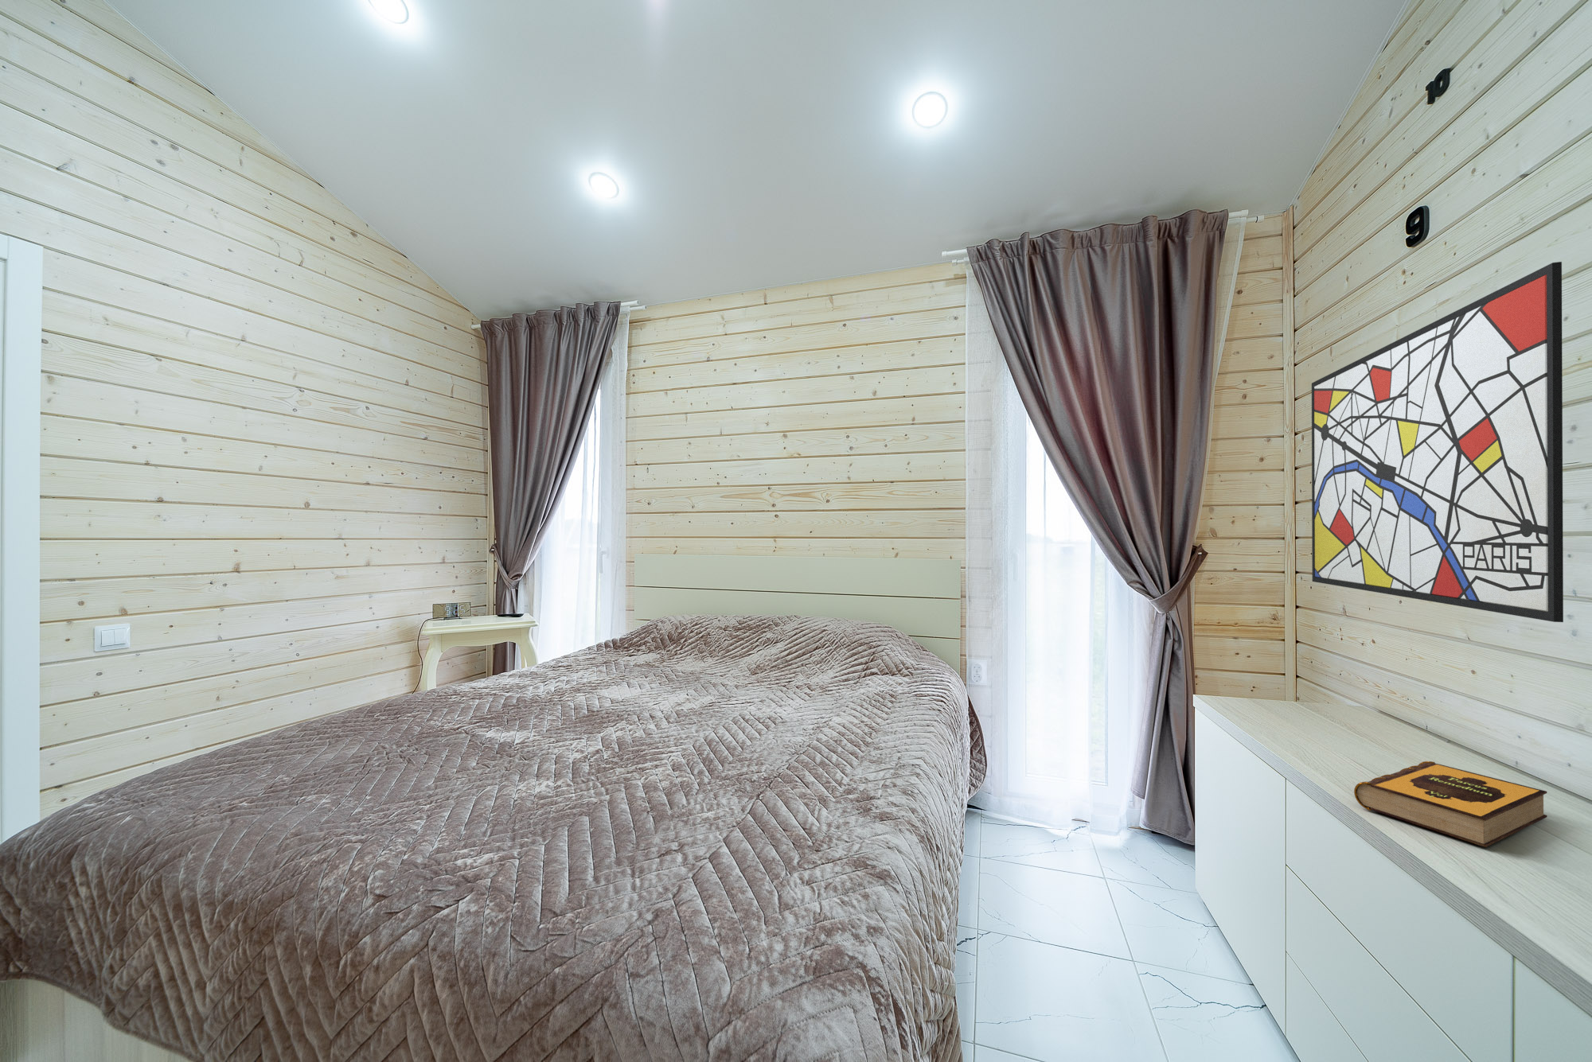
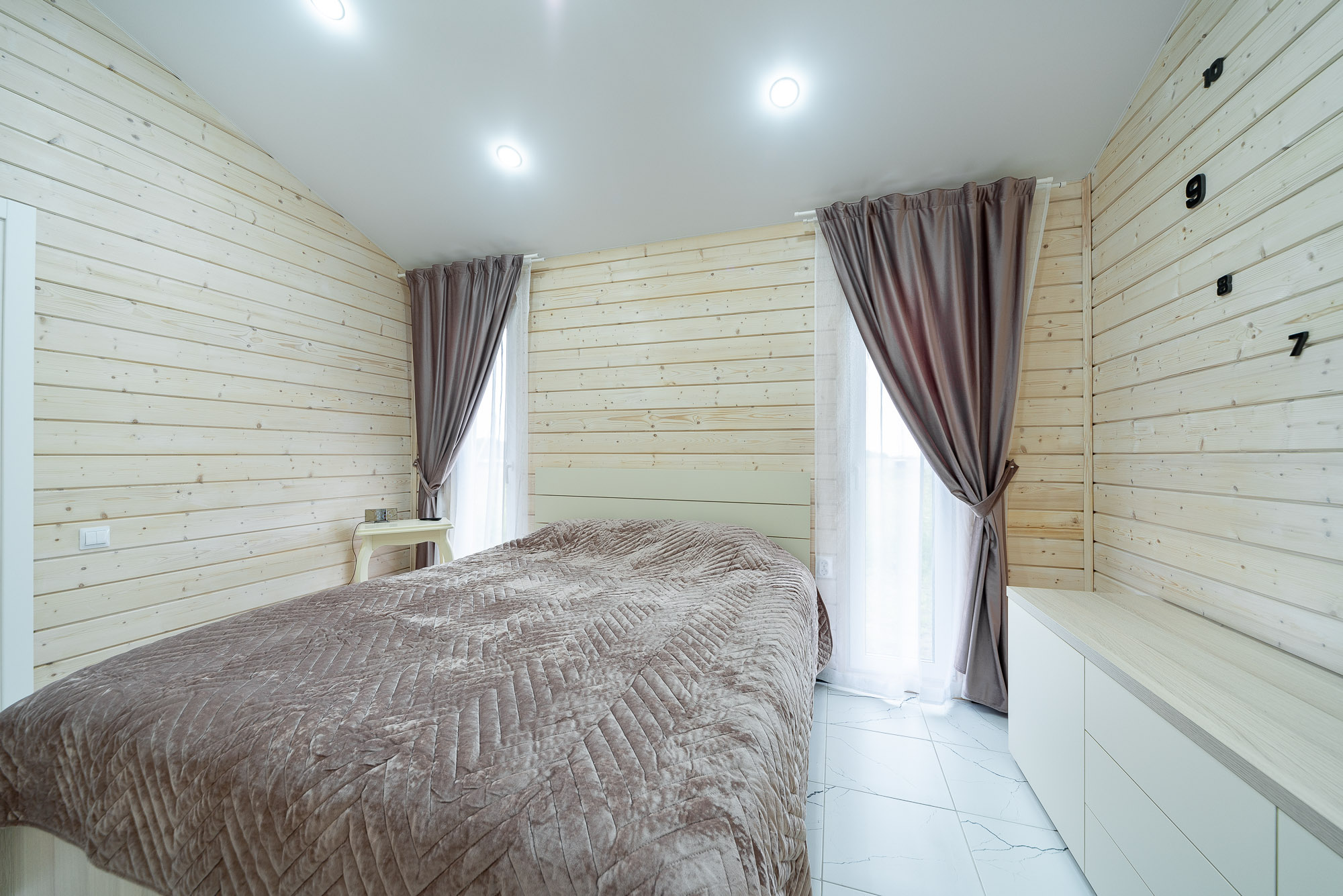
- hardback book [1354,761,1548,847]
- wall art [1311,261,1564,623]
